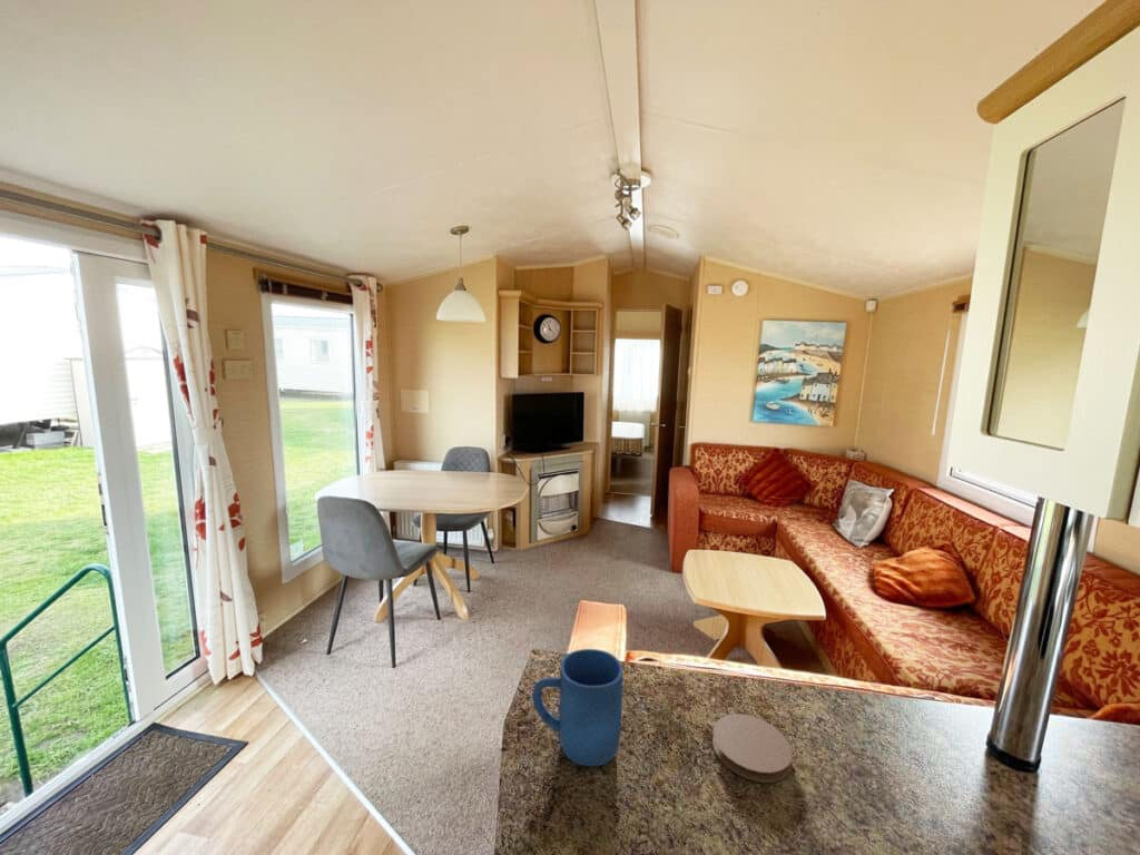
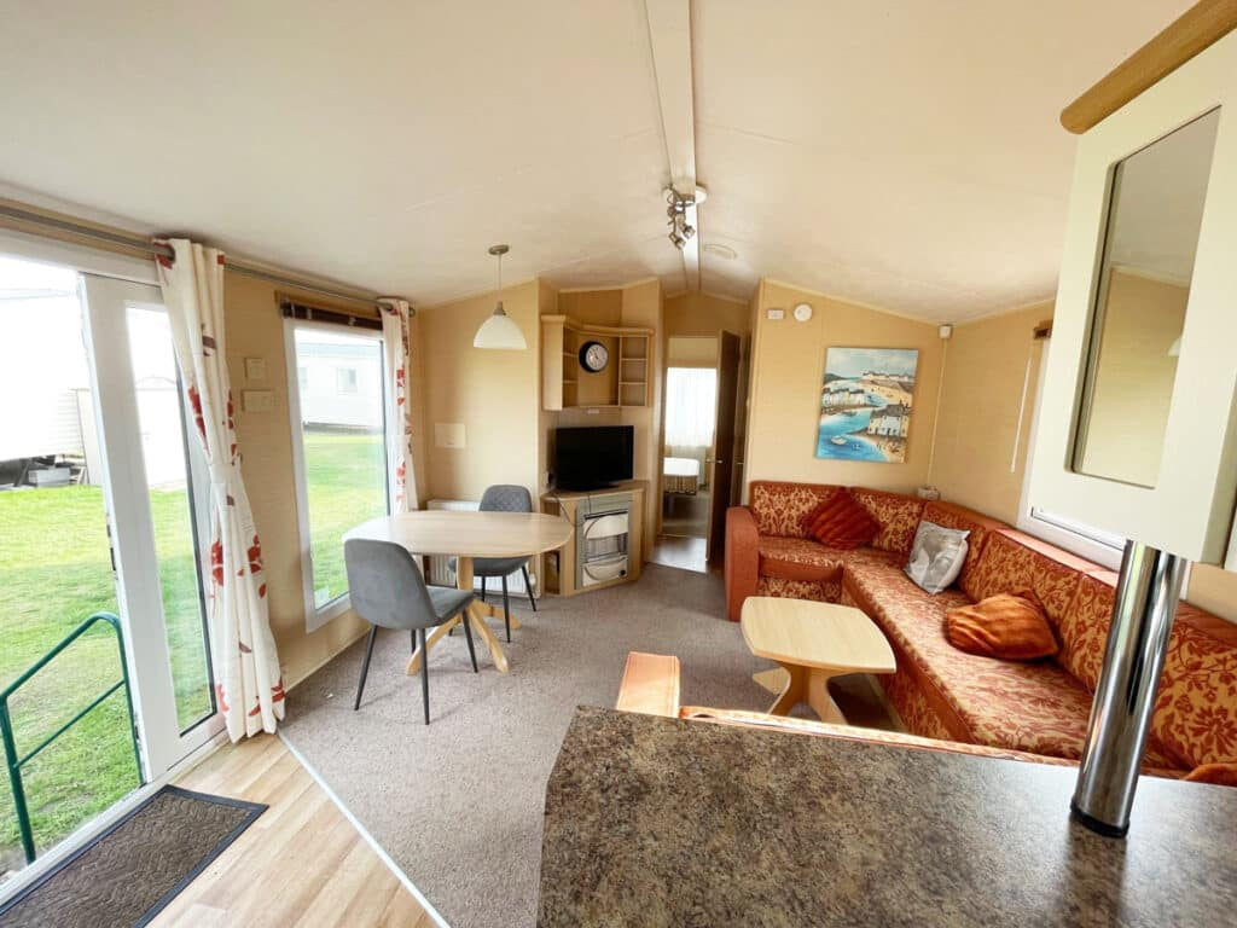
- mug [531,648,625,767]
- coaster [711,712,793,784]
